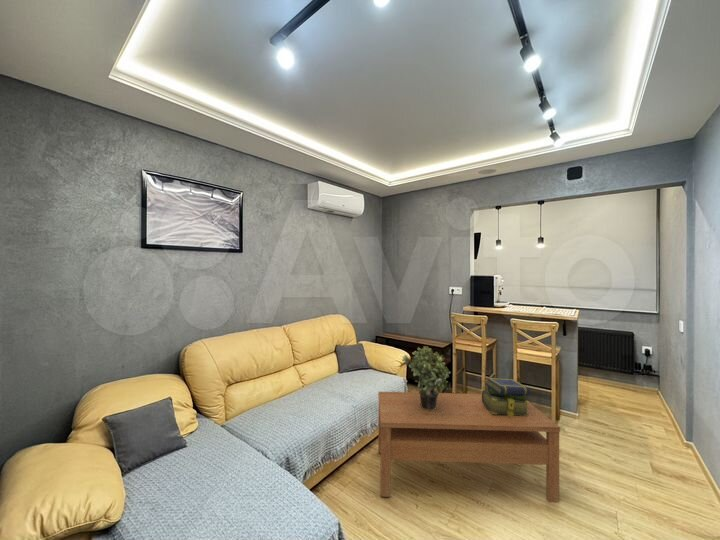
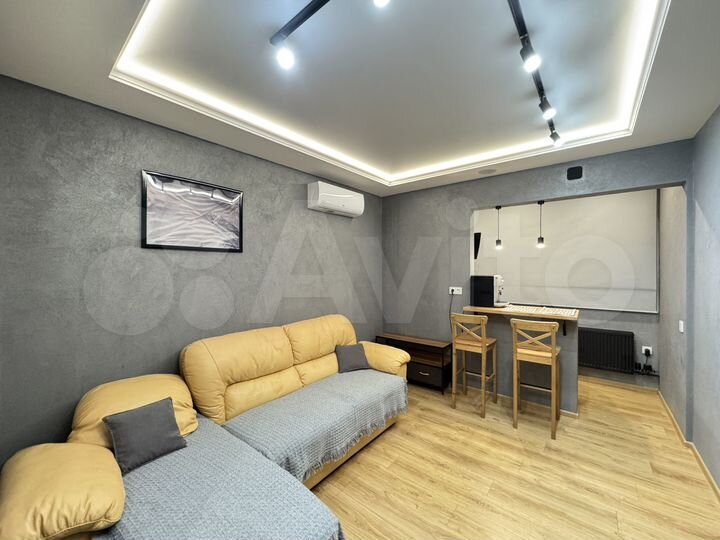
- potted plant [402,345,452,410]
- stack of books [481,377,531,416]
- coffee table [377,391,561,503]
